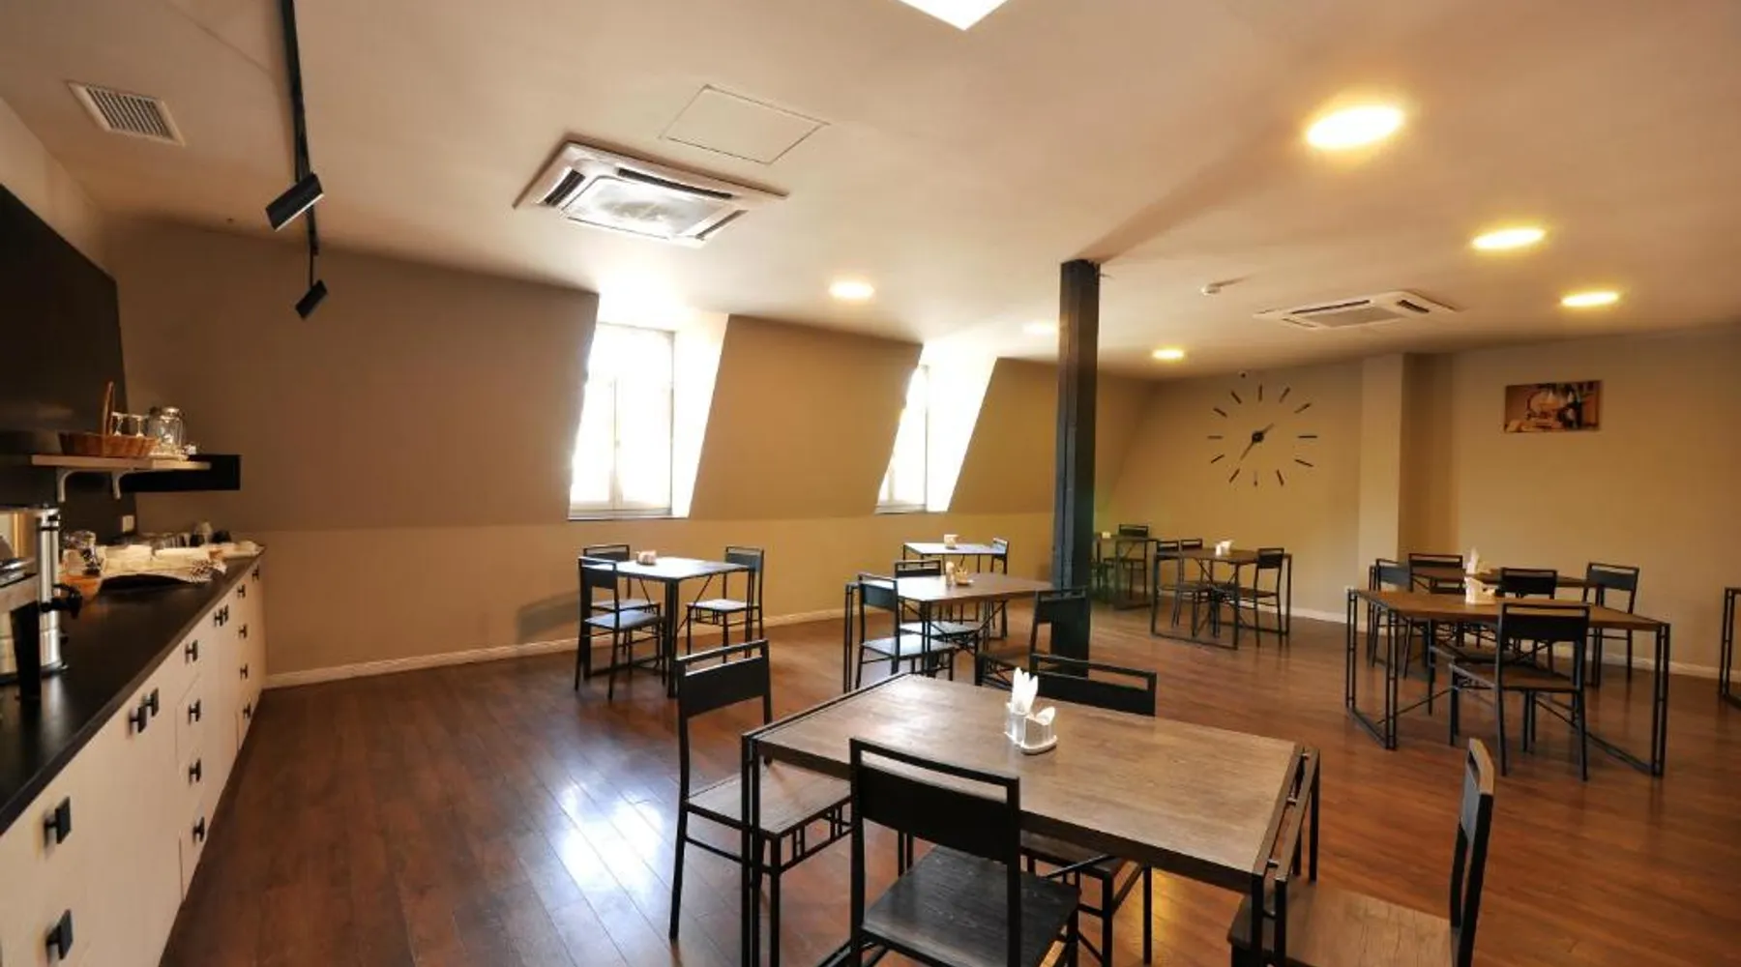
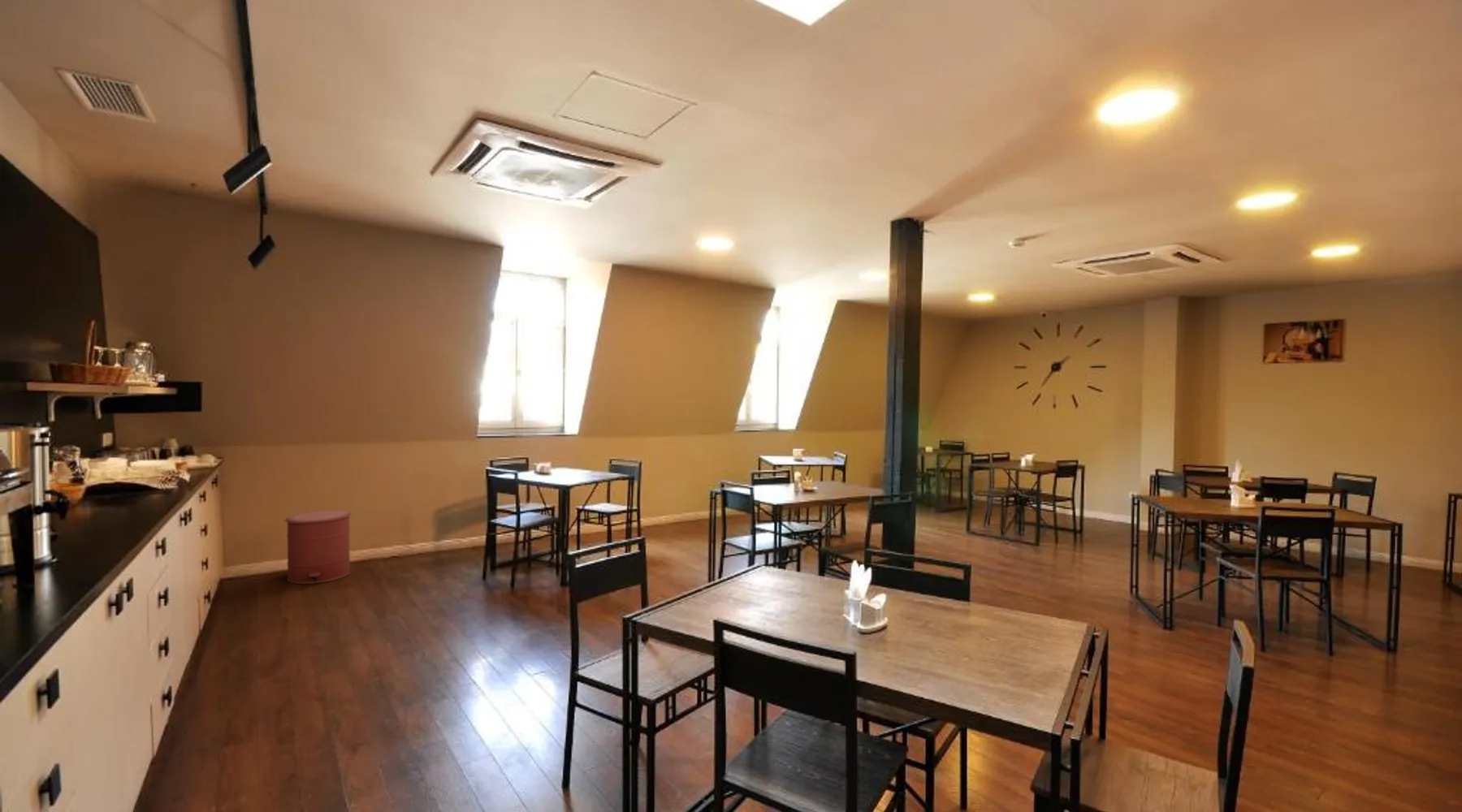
+ trash can [284,509,352,585]
